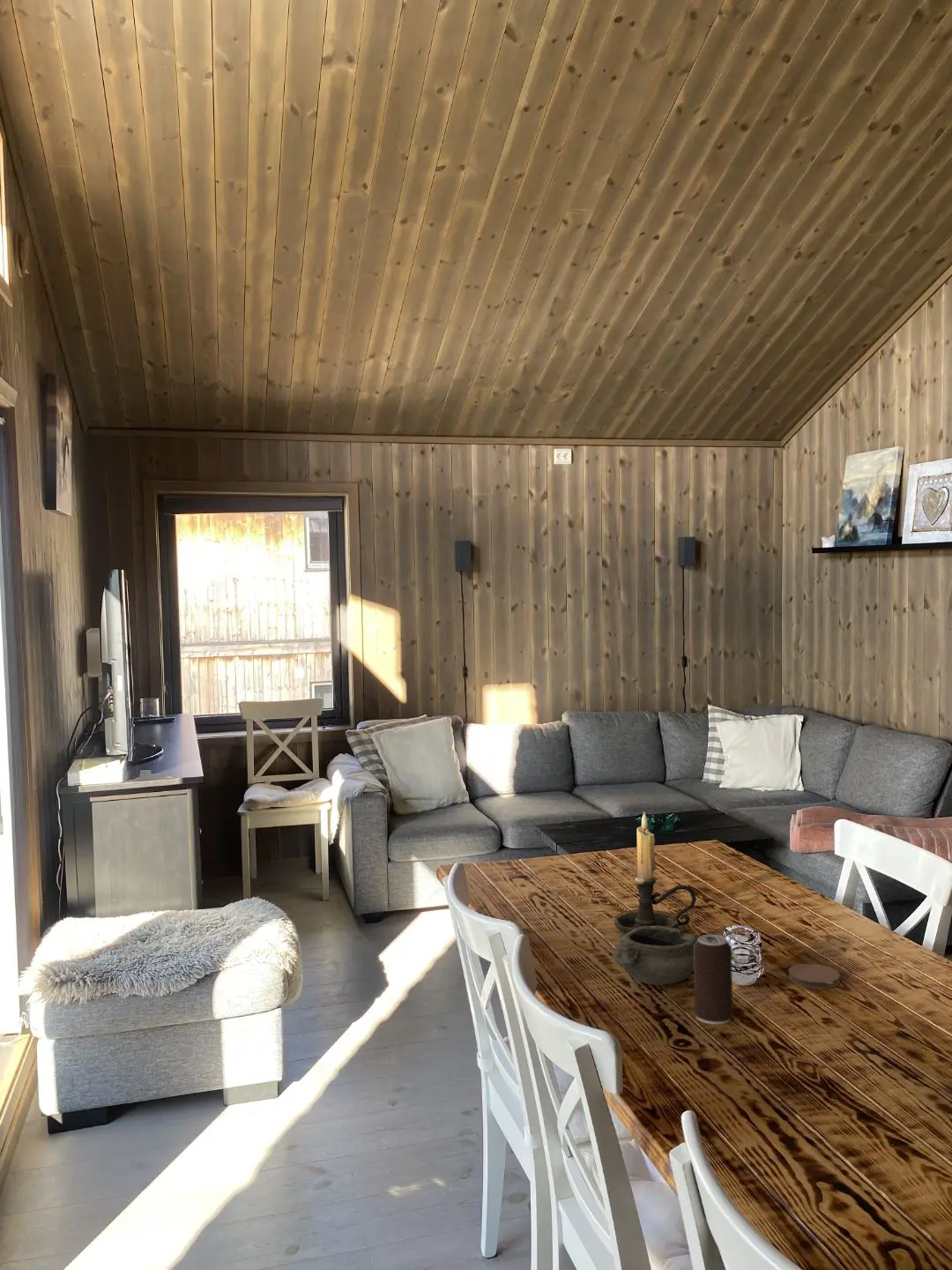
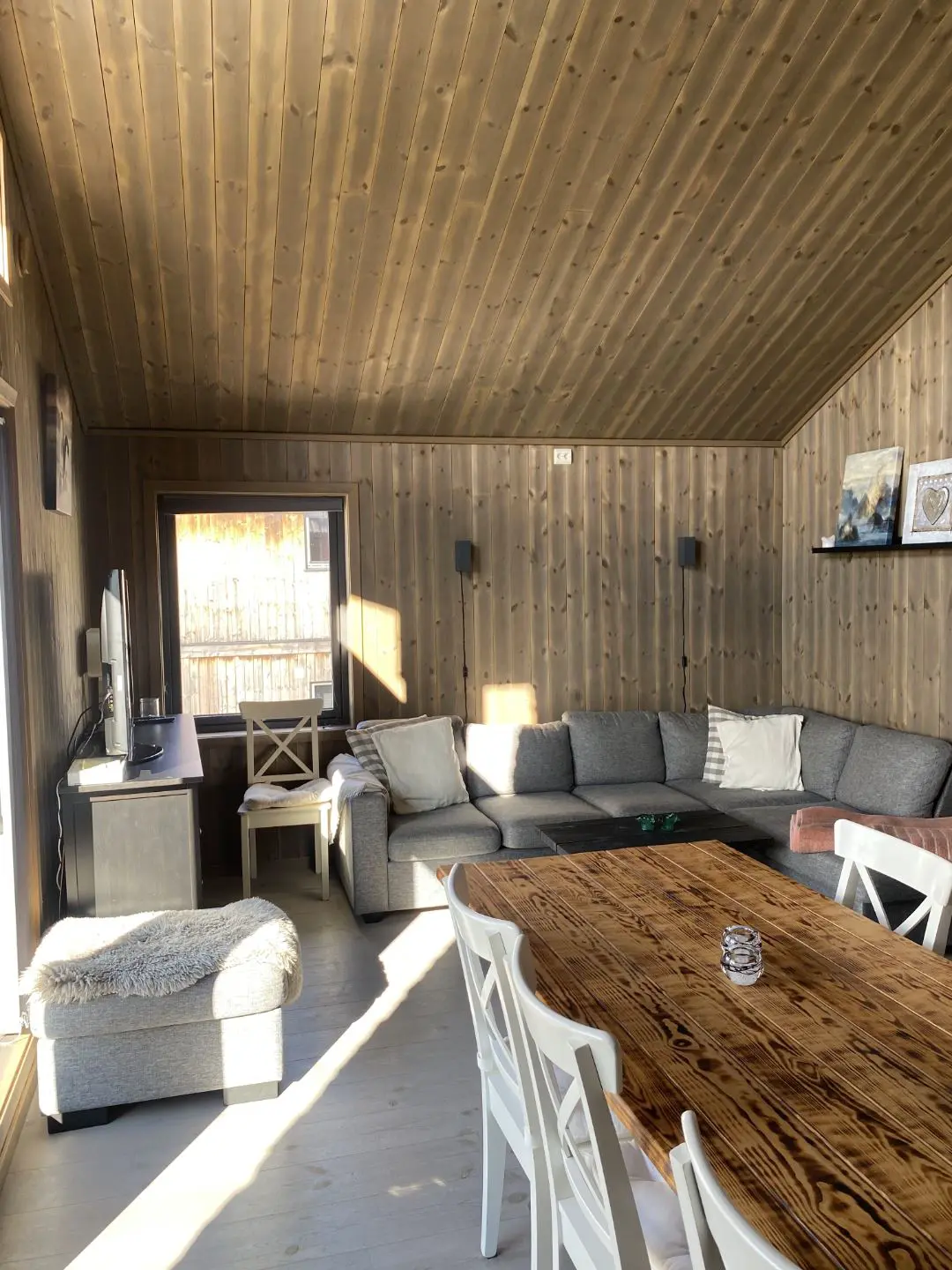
- coaster [787,963,841,990]
- beverage can [693,934,733,1025]
- bowl [612,926,698,986]
- candle holder [614,811,697,935]
